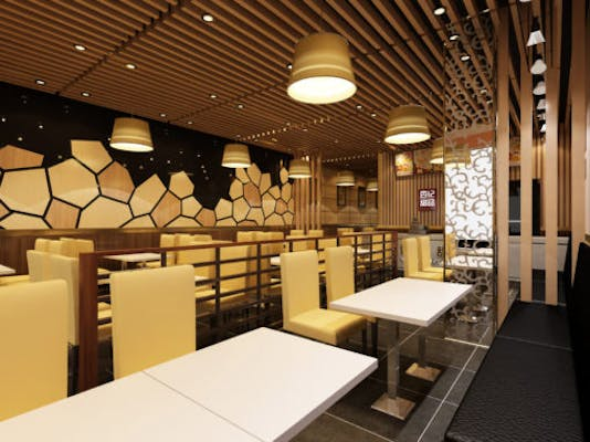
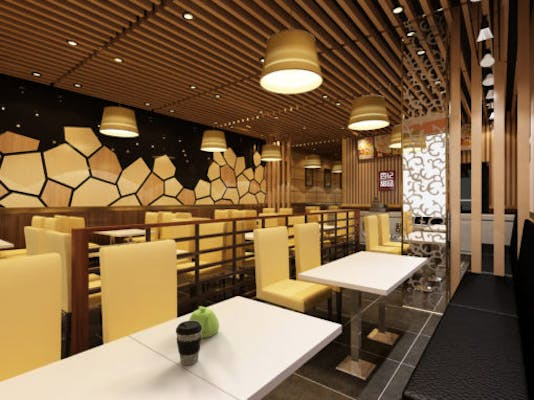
+ teapot [188,305,220,339]
+ coffee cup [175,320,202,366]
